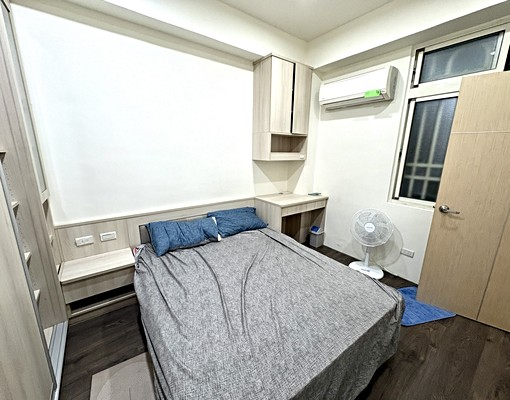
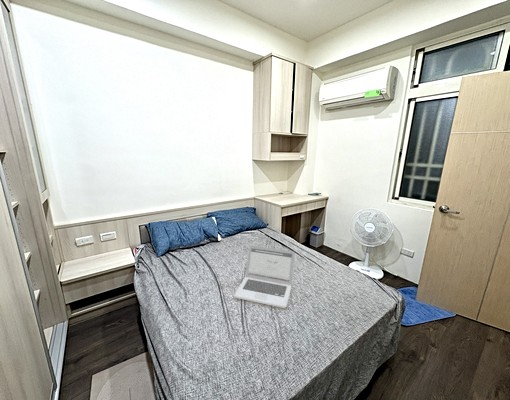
+ laptop [233,245,296,309]
